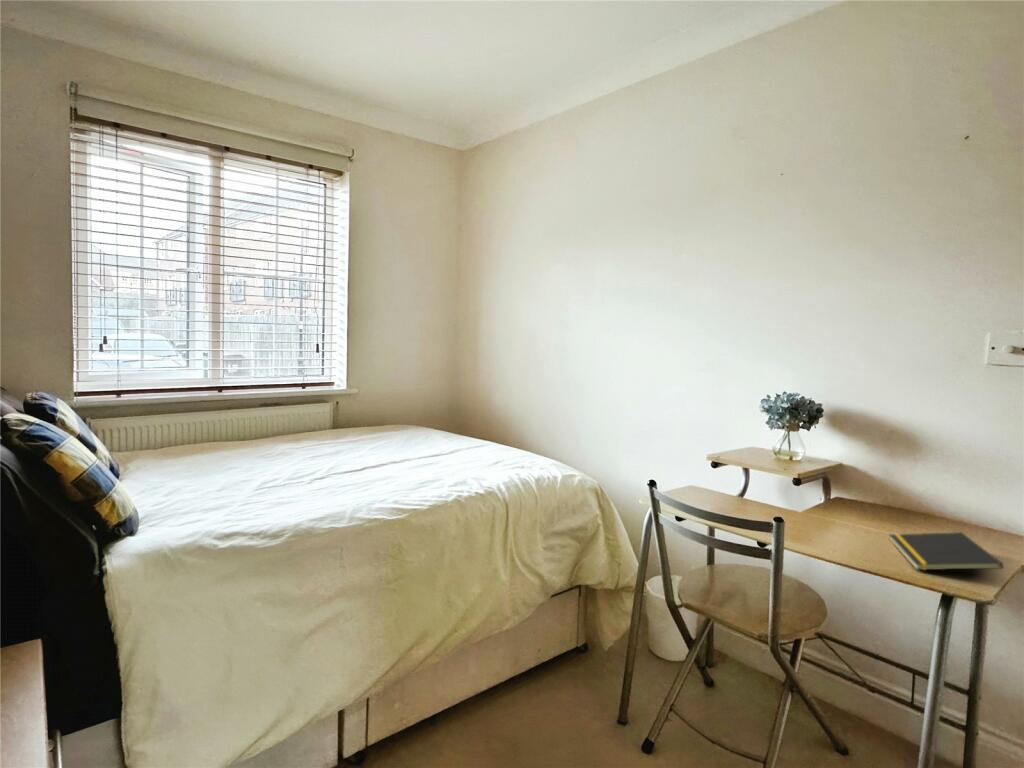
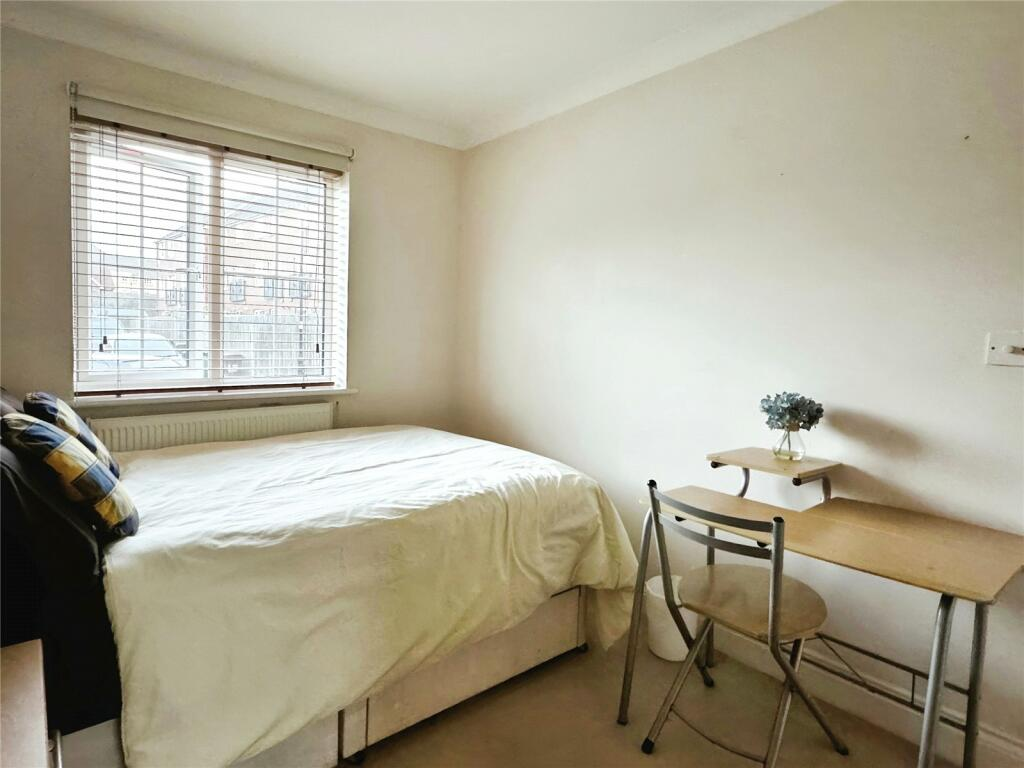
- notepad [888,531,1004,571]
